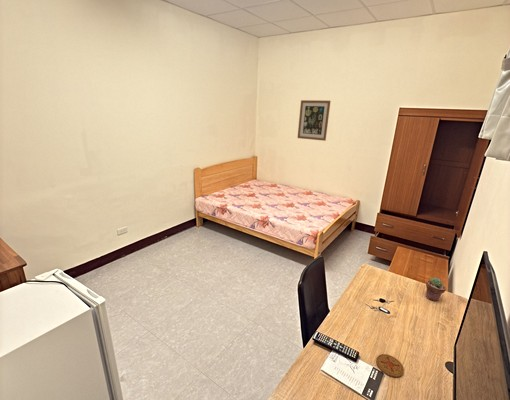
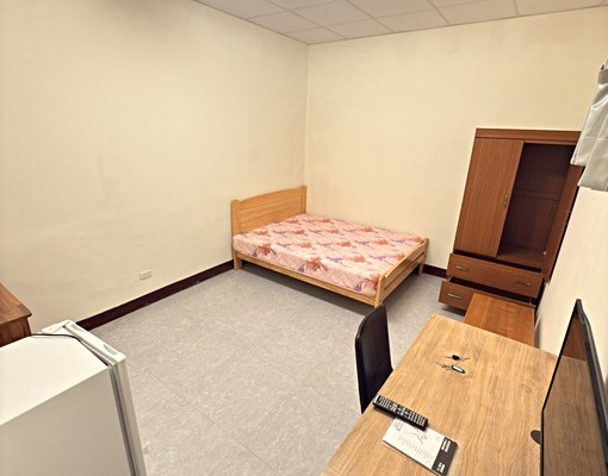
- wall art [297,99,332,142]
- potted succulent [425,277,447,302]
- coaster [375,353,405,378]
